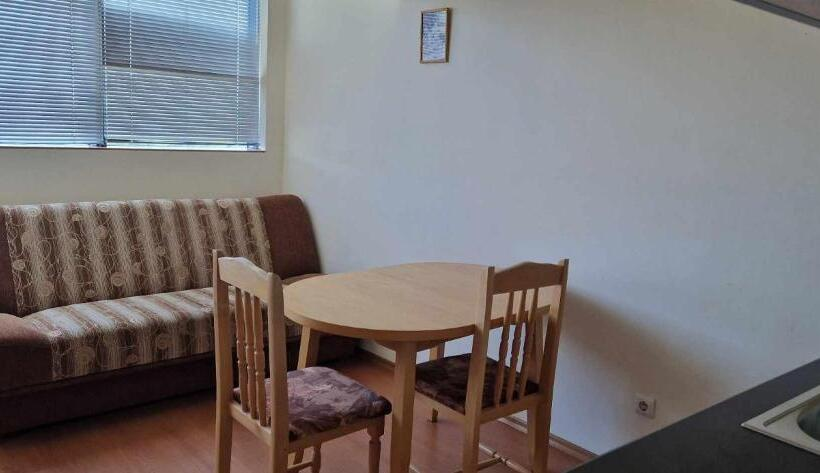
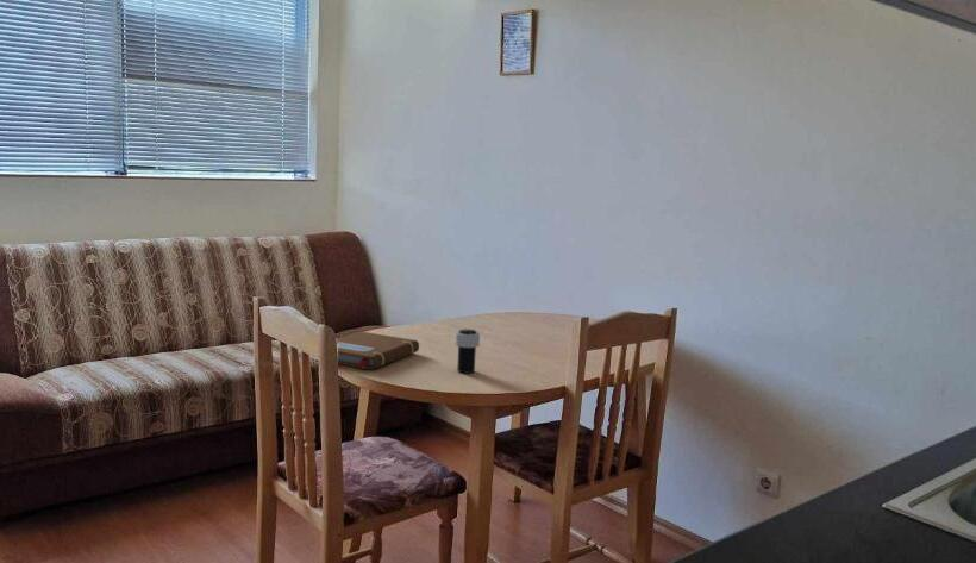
+ cup [453,329,481,374]
+ notebook [311,330,420,370]
